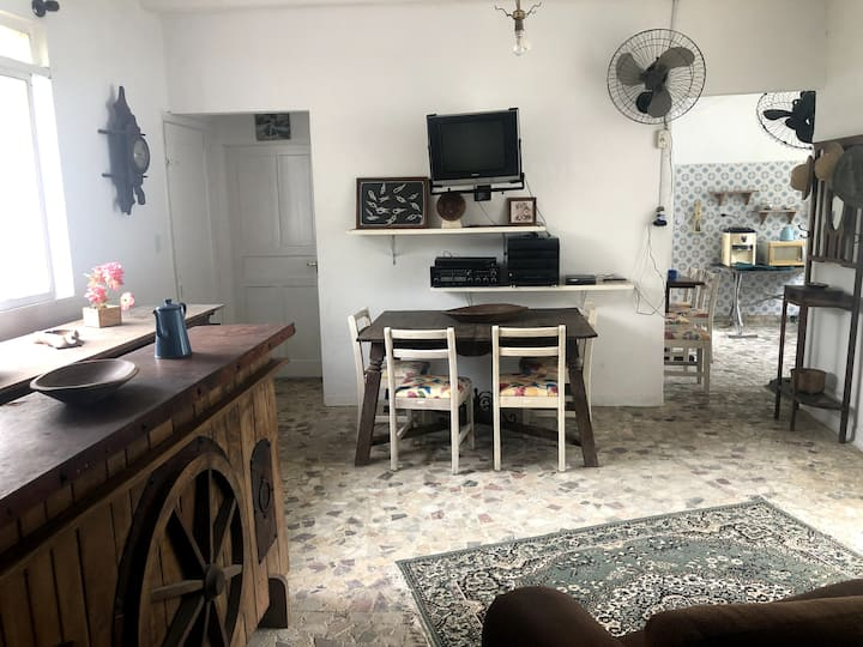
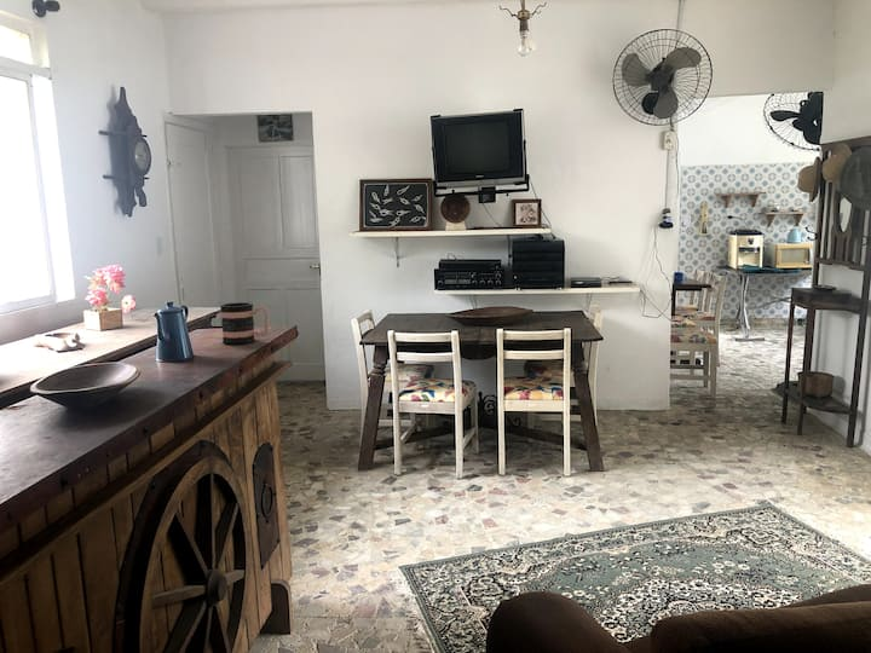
+ mug [219,301,270,346]
